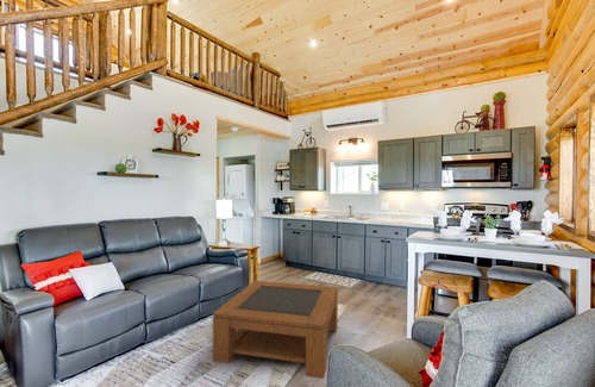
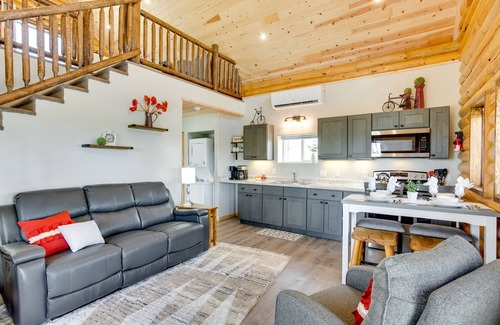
- coffee table [212,280,339,380]
